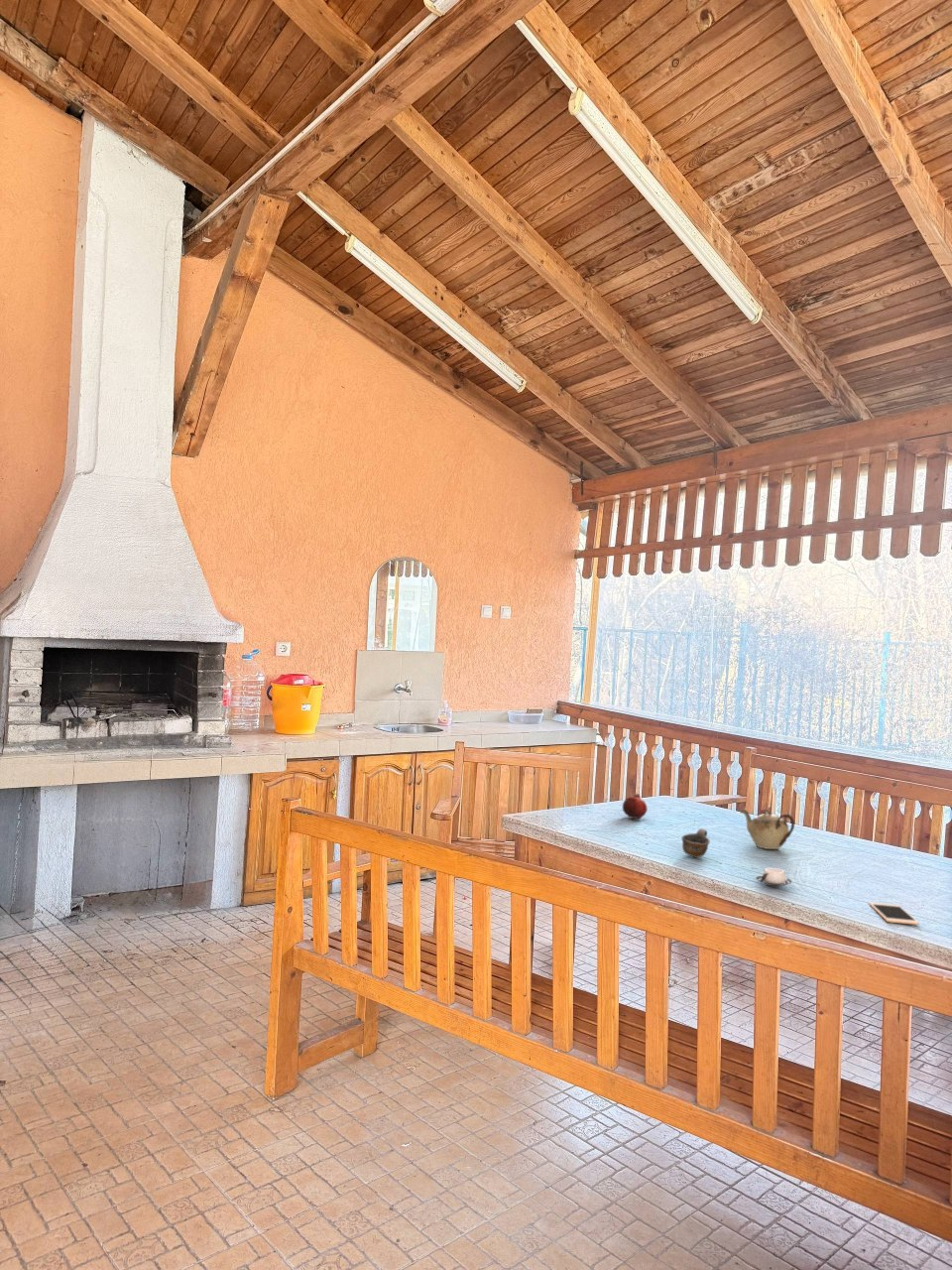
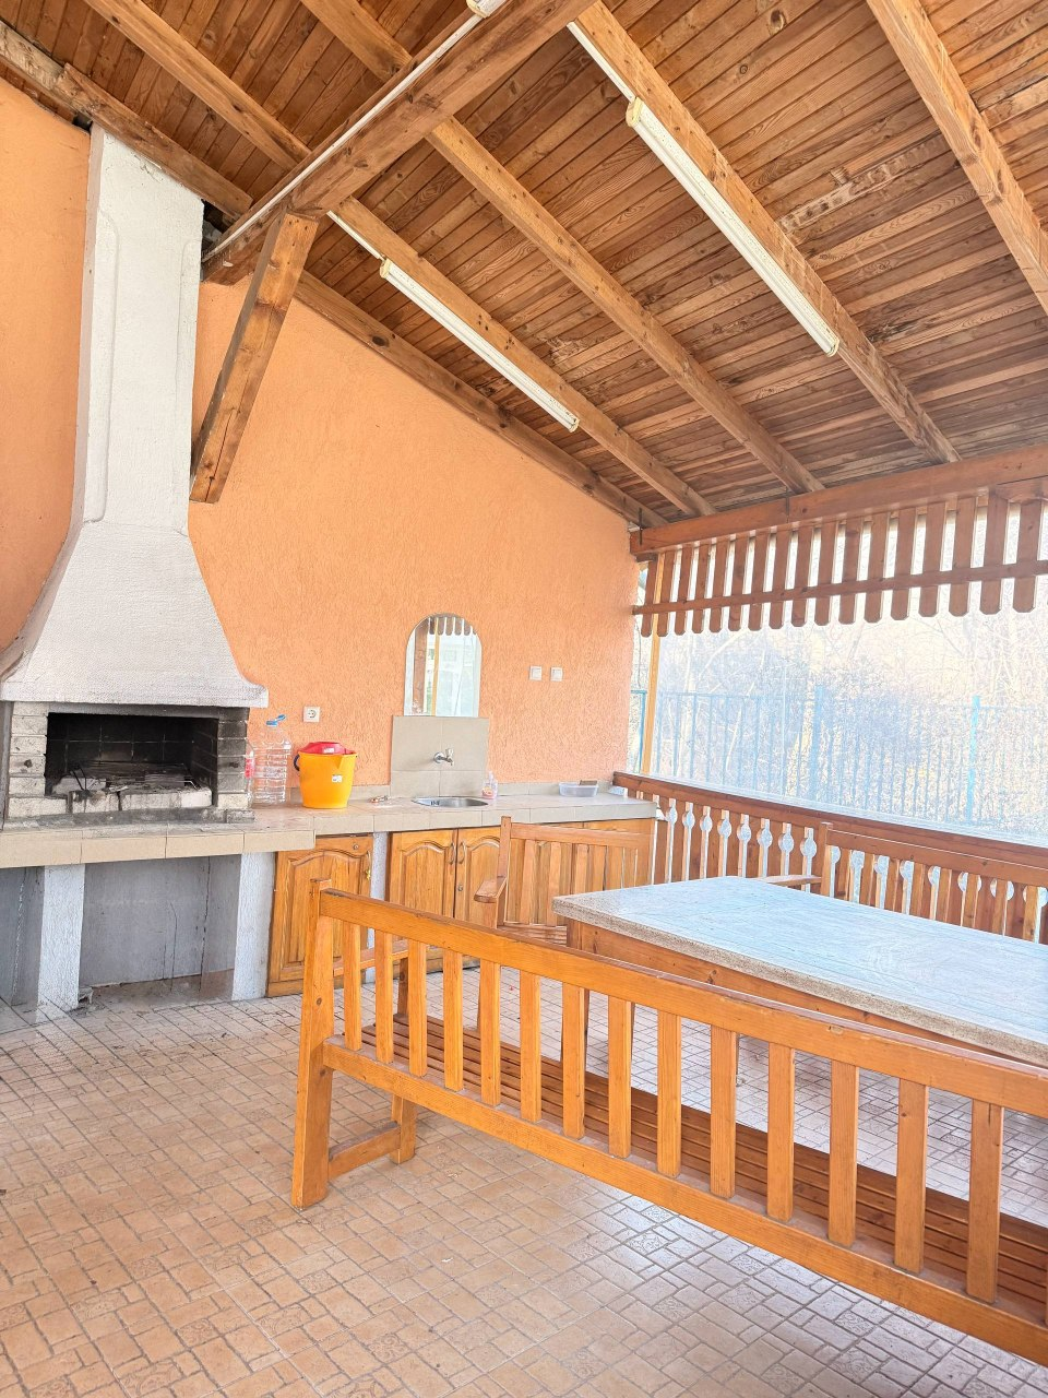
- teapot [739,806,795,850]
- fruit [622,791,649,820]
- cell phone [868,901,920,926]
- cup [756,867,793,887]
- cup [680,827,711,859]
